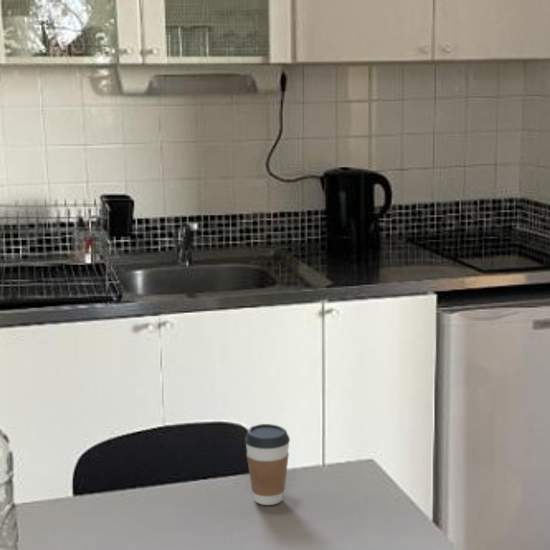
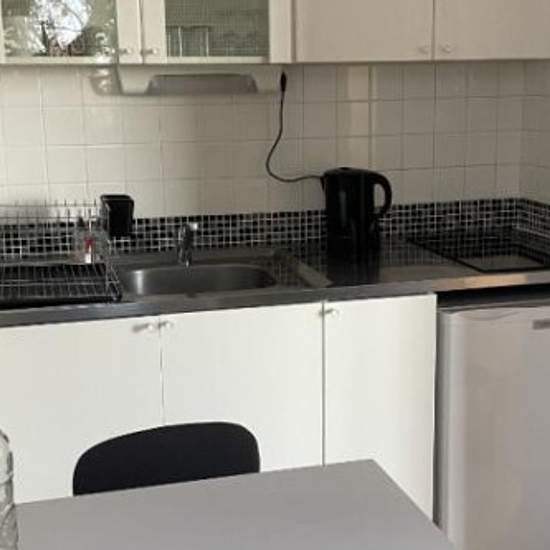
- coffee cup [244,423,291,506]
